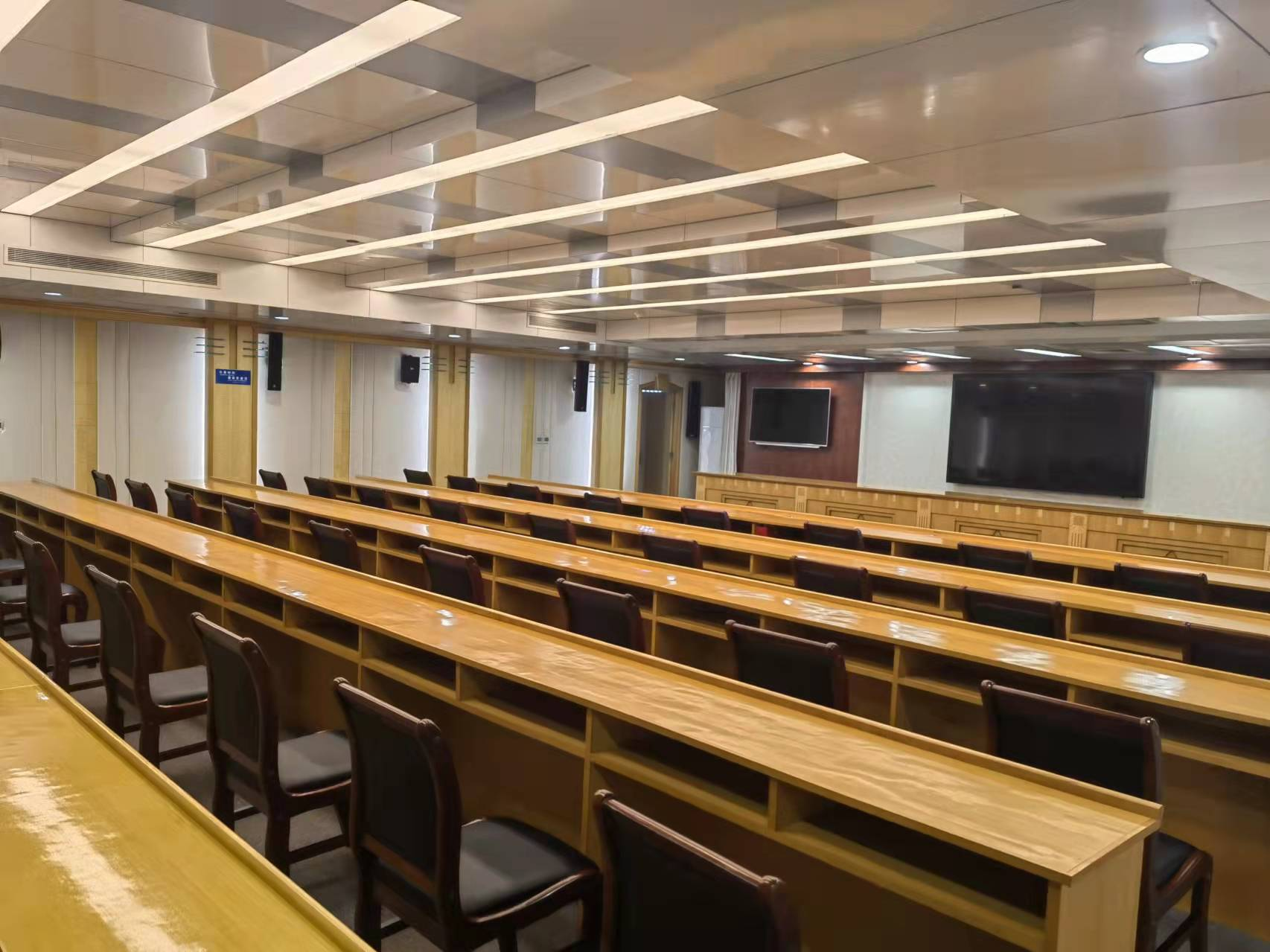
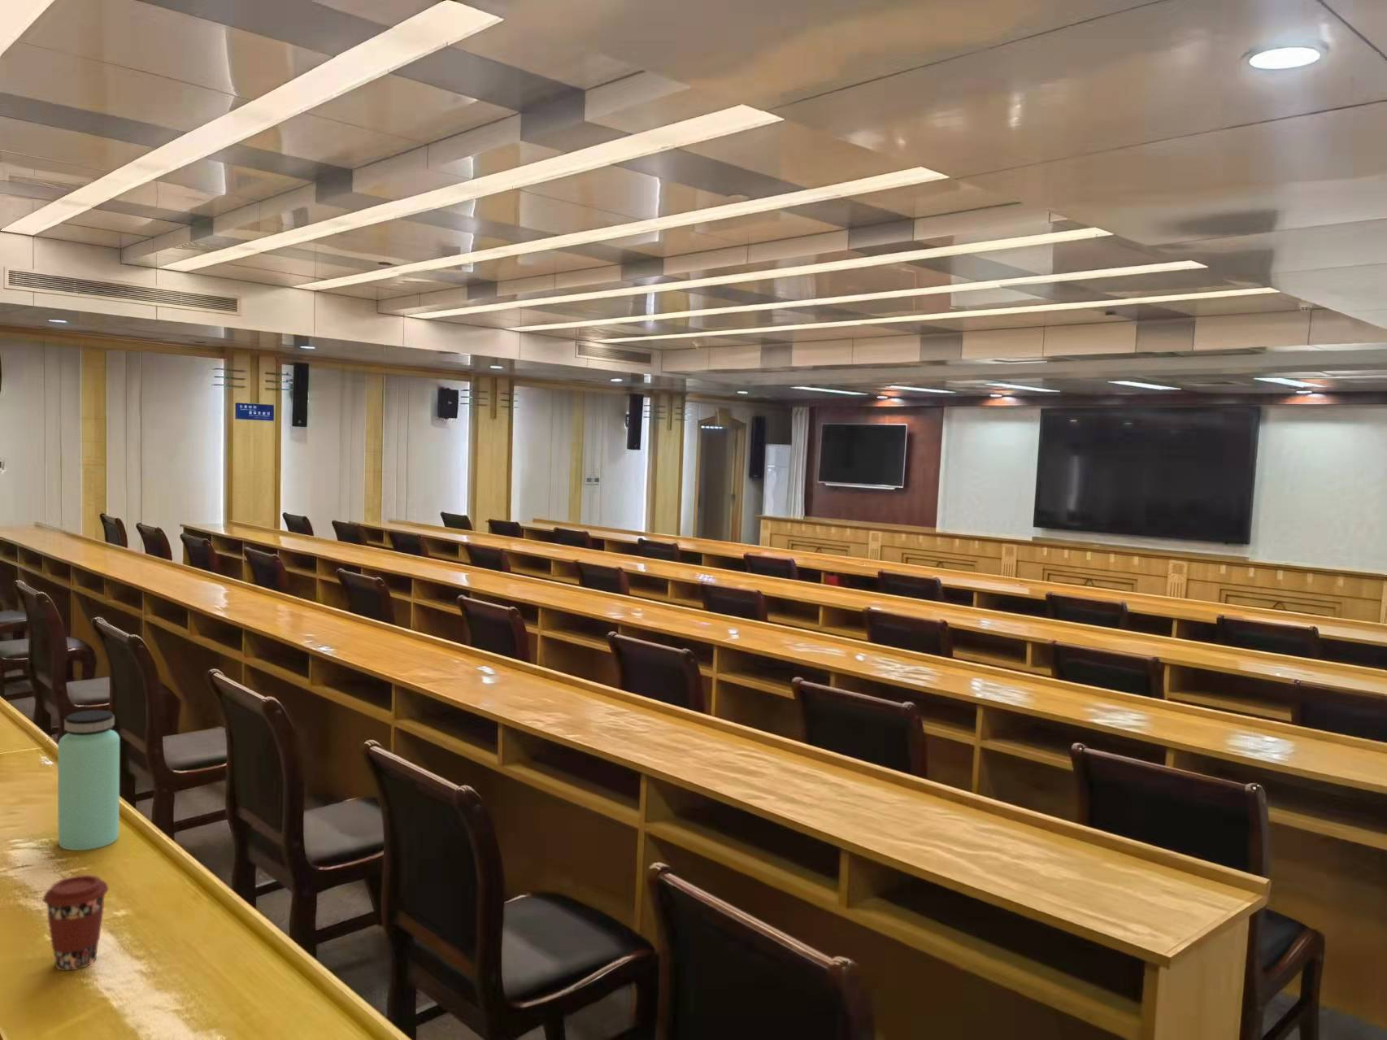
+ coffee cup [43,874,109,971]
+ bottle [57,709,120,851]
